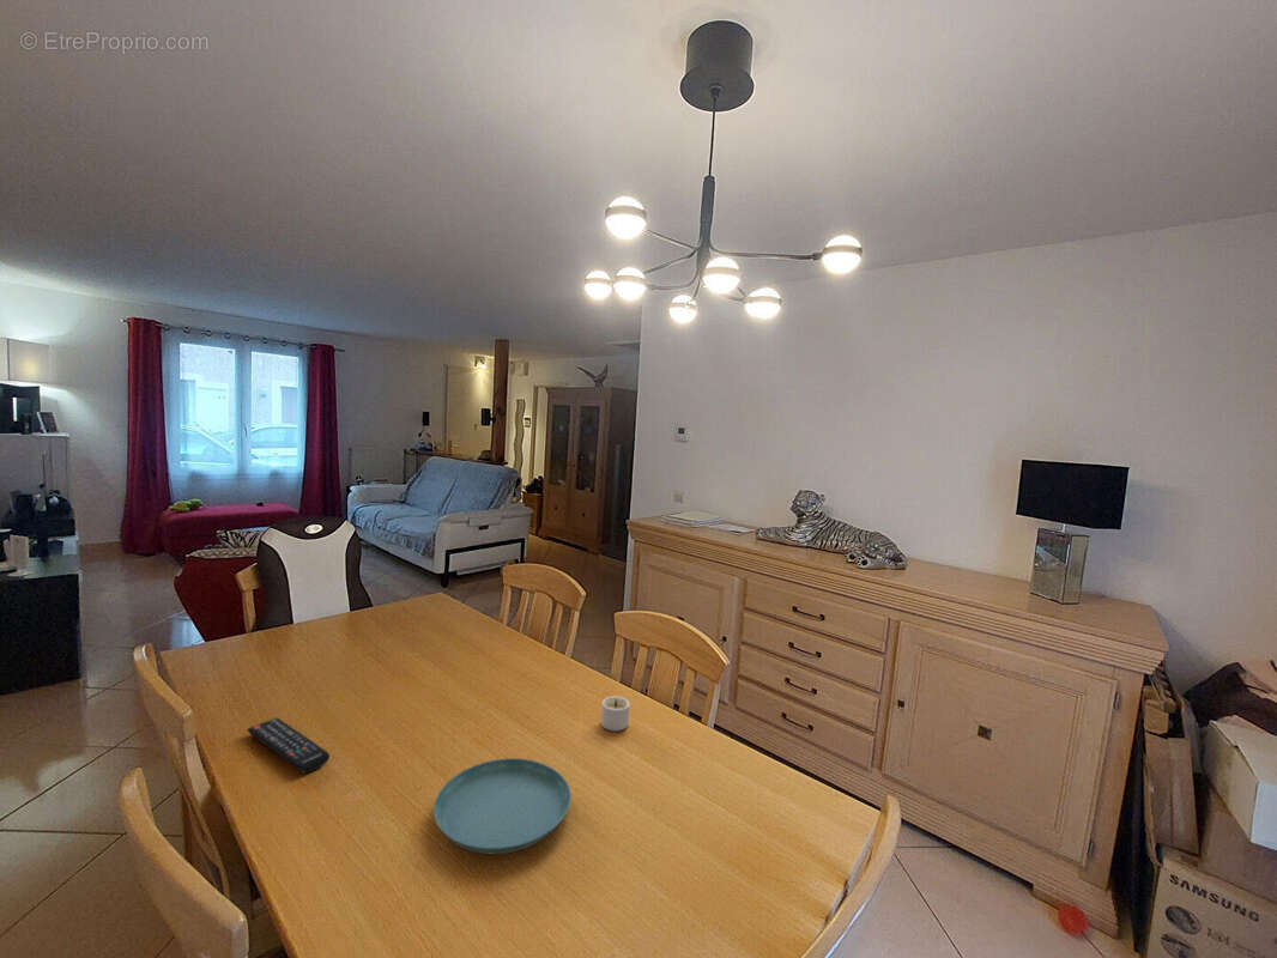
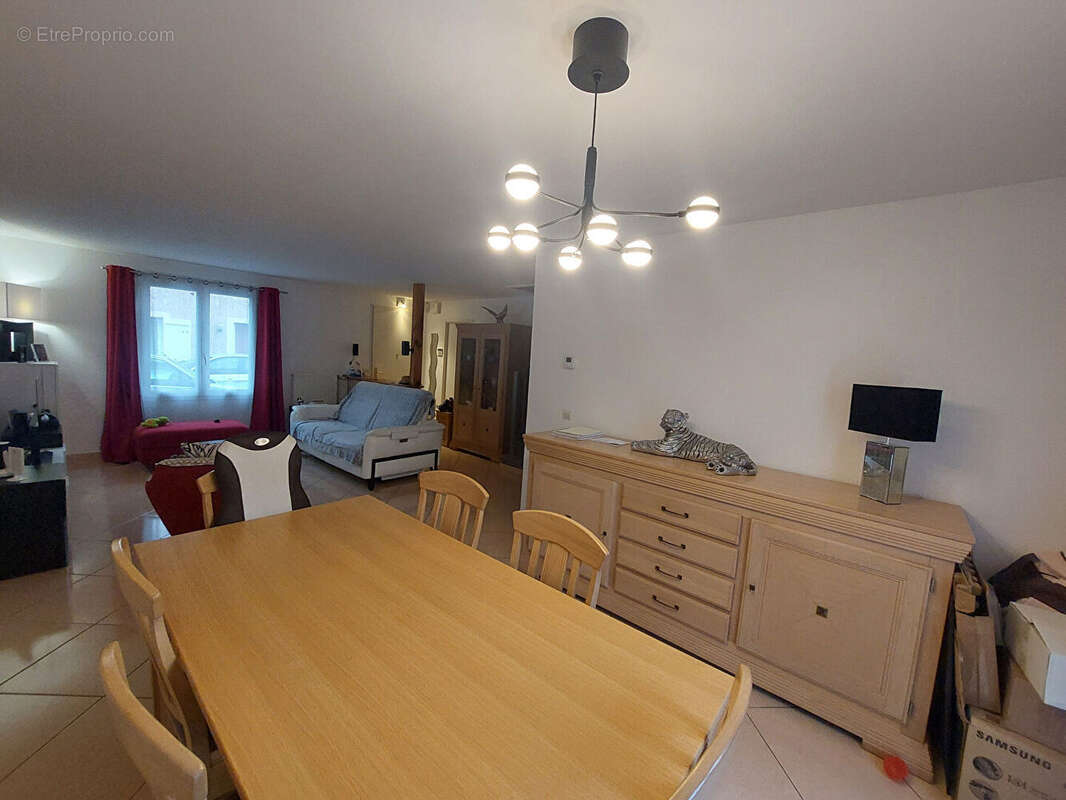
- remote control [246,717,331,775]
- candle [600,696,630,732]
- saucer [432,757,573,855]
